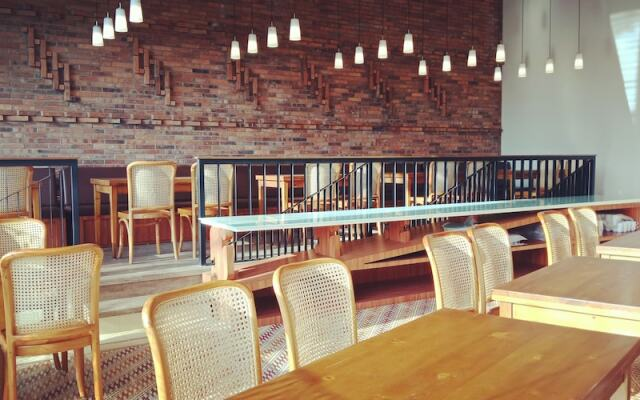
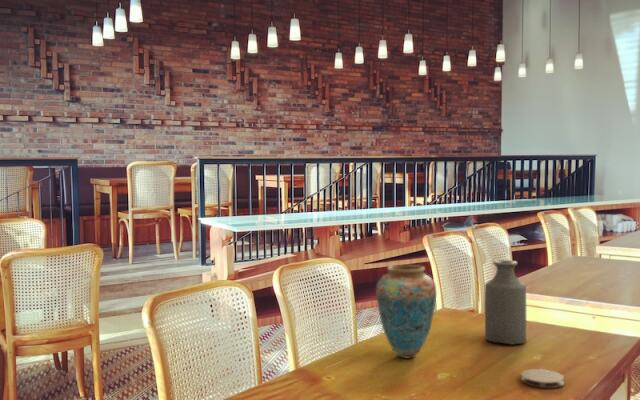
+ vase [375,264,437,359]
+ bottle [484,259,527,345]
+ coaster [520,368,565,389]
